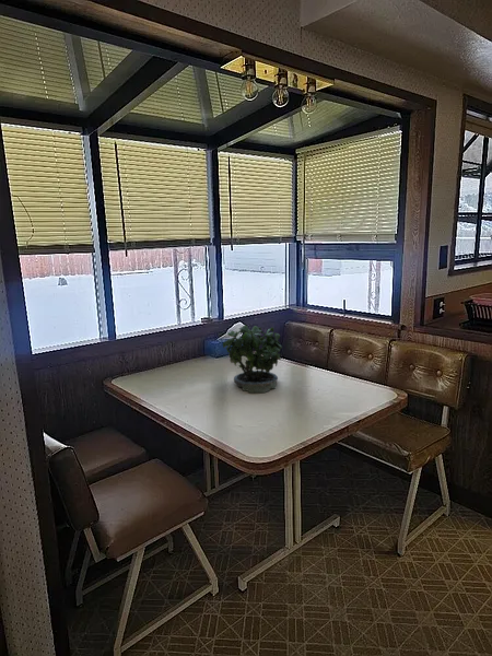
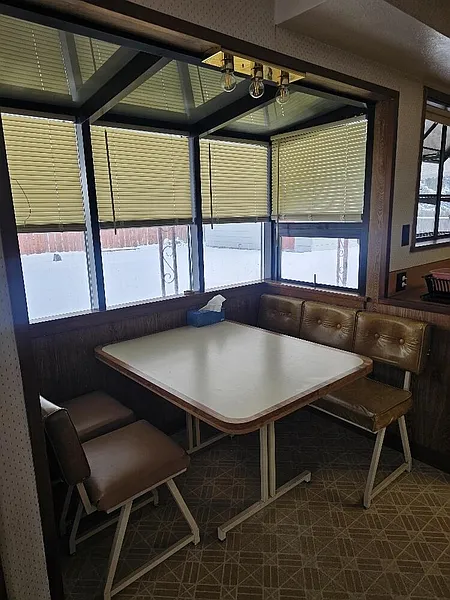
- potted plant [222,317,283,394]
